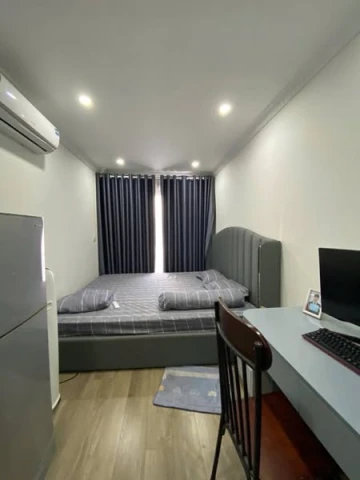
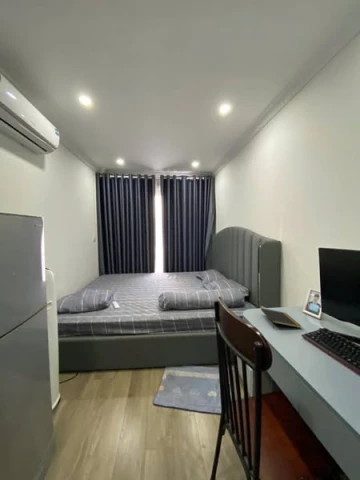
+ notepad [260,307,302,329]
